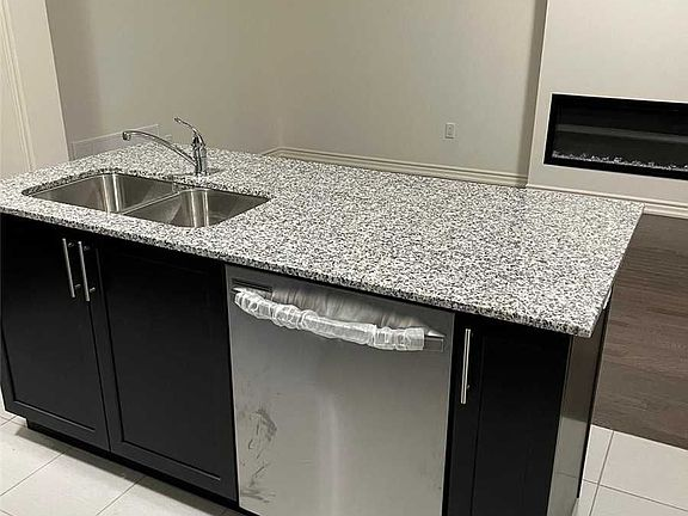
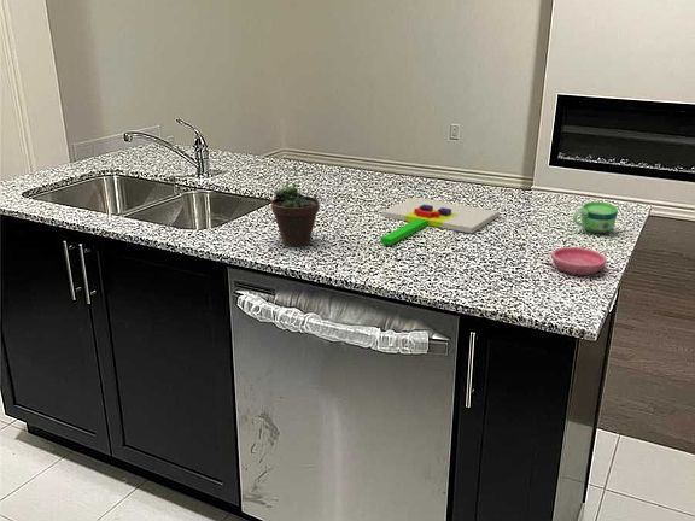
+ chopping board [380,197,500,246]
+ succulent plant [270,166,321,247]
+ saucer [550,246,608,276]
+ cup [572,201,619,234]
